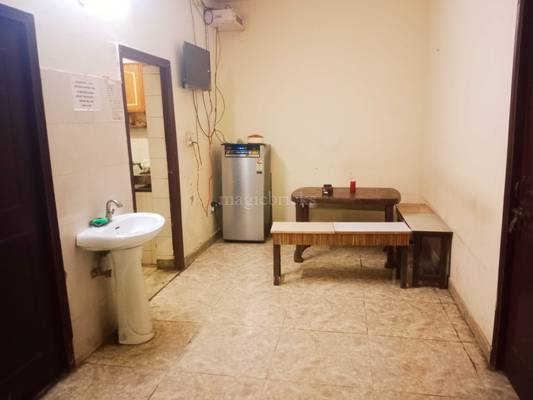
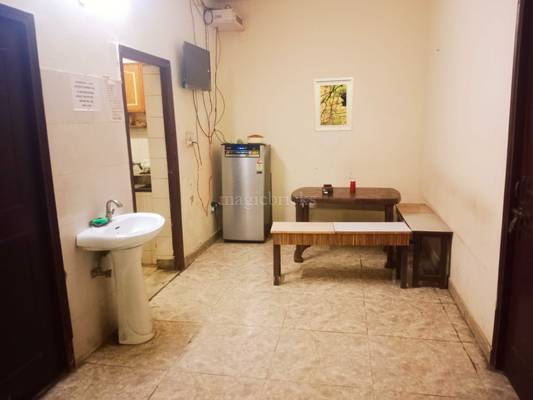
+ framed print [313,77,354,133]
